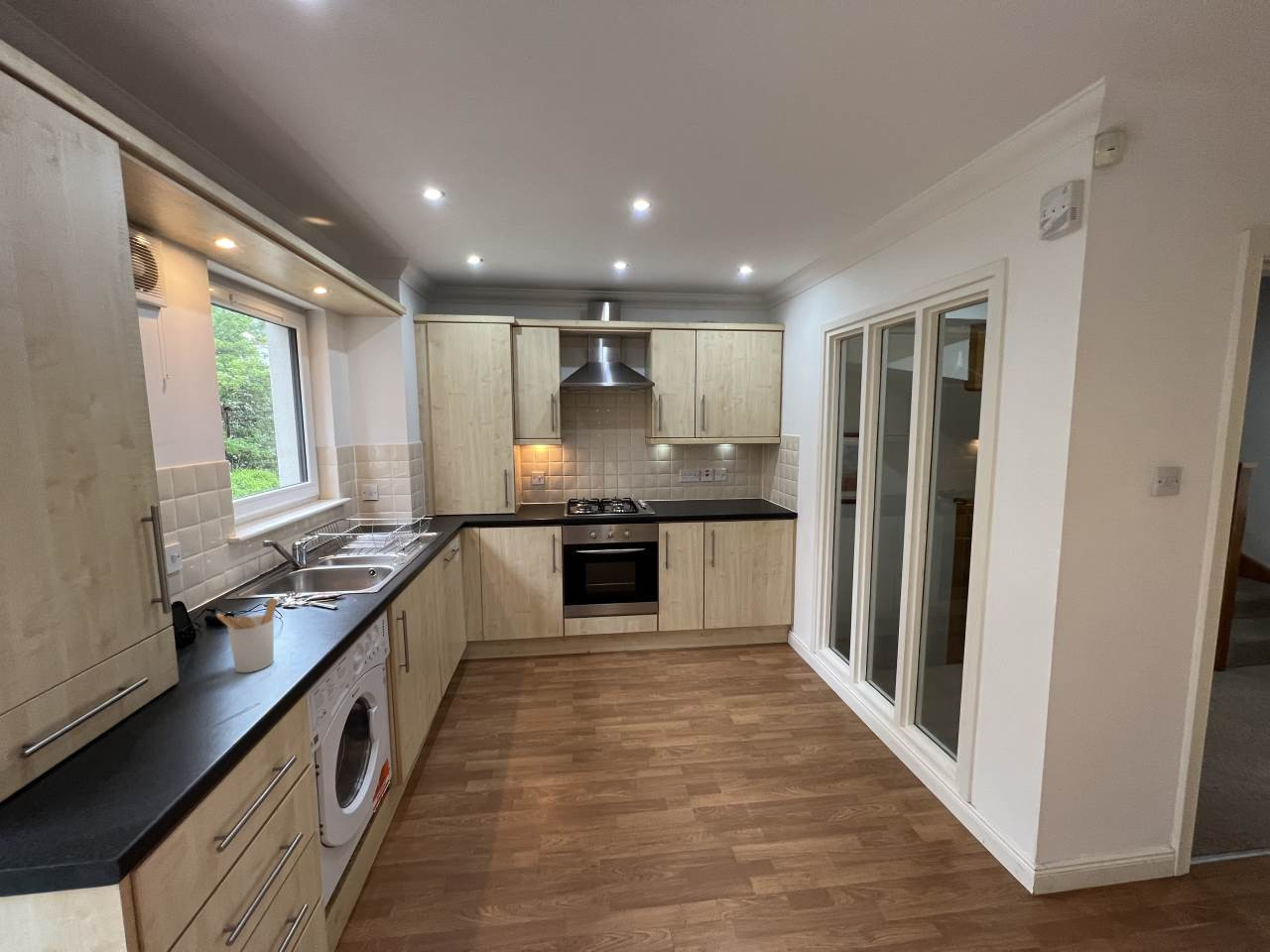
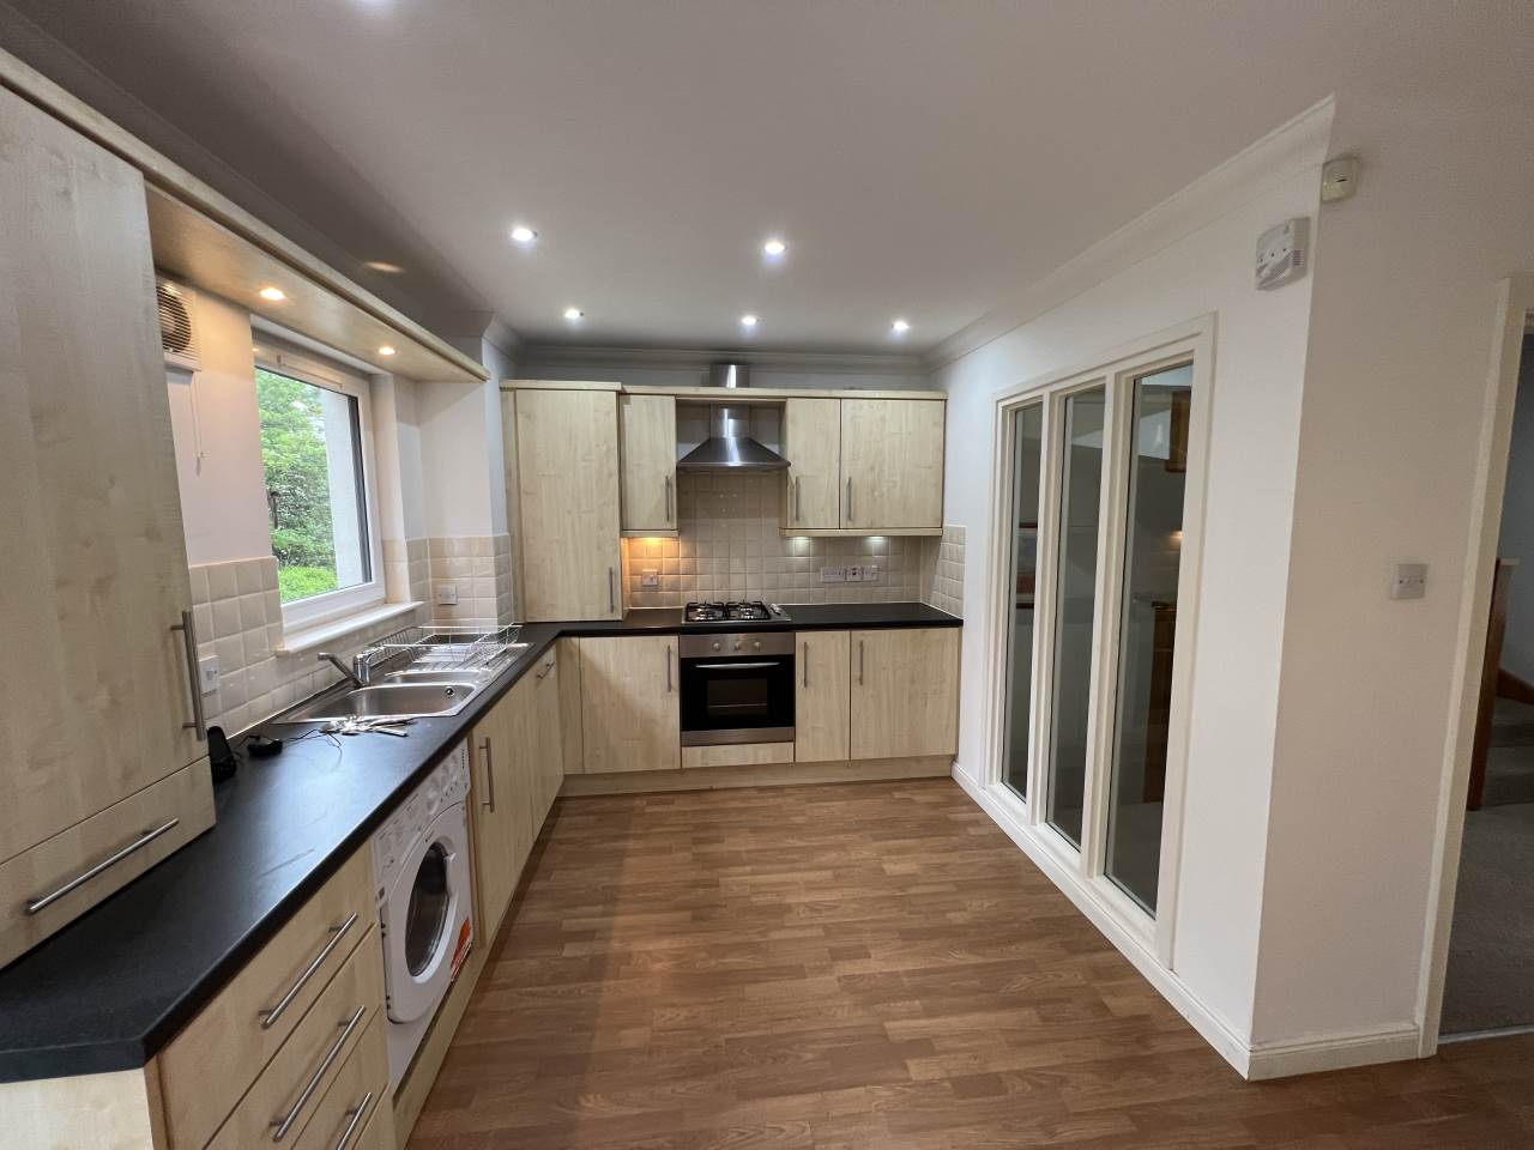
- utensil holder [215,598,279,673]
